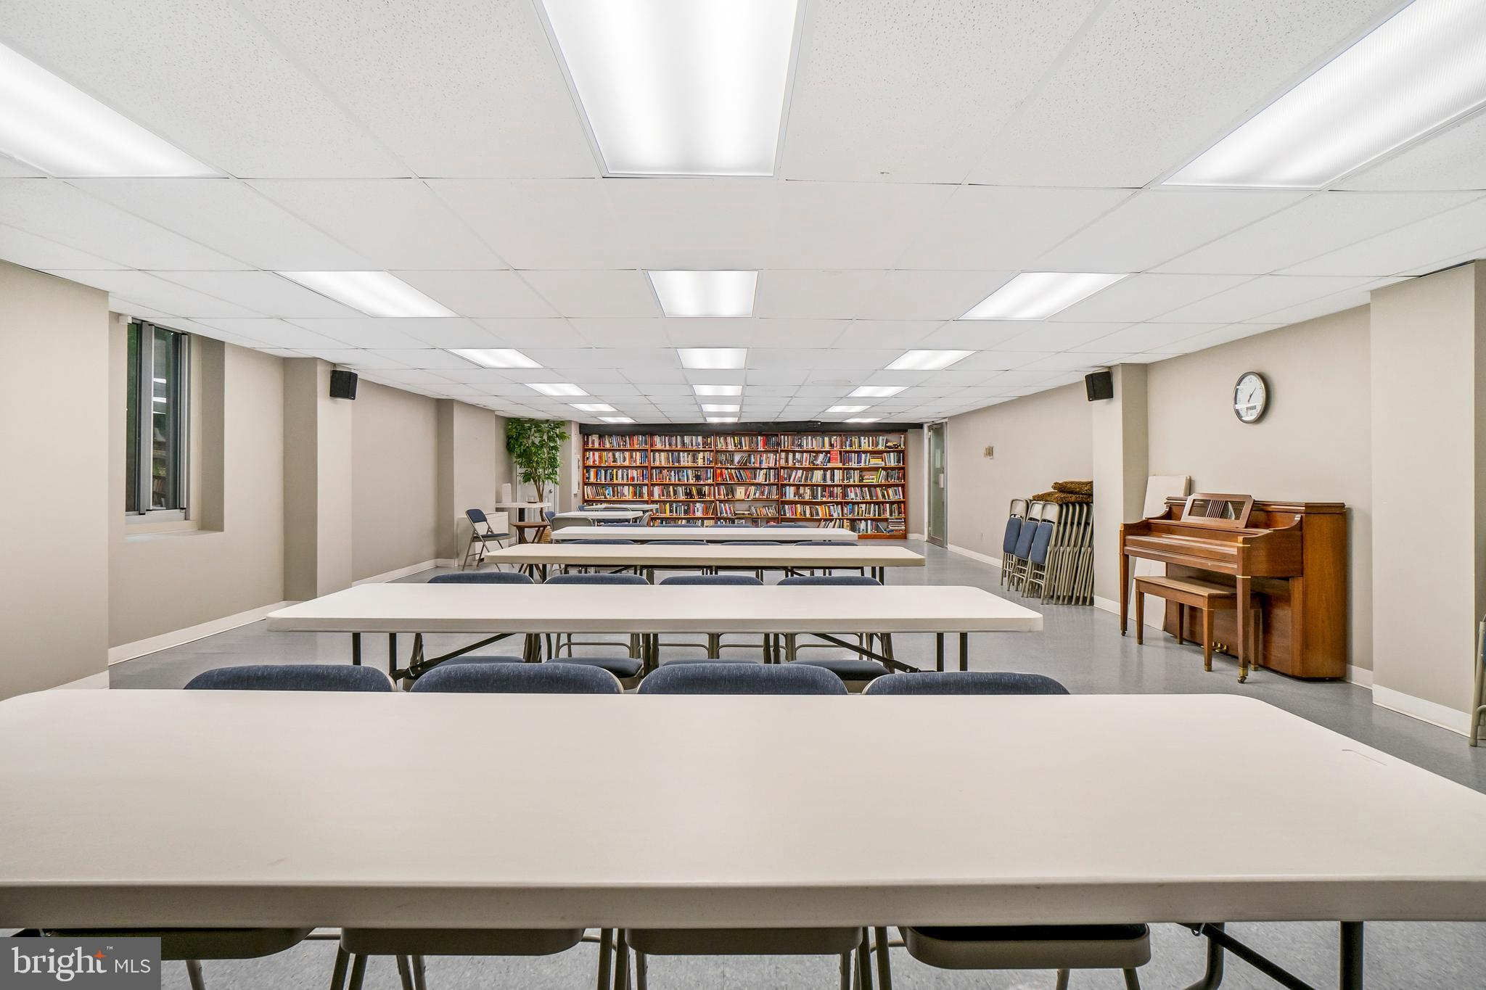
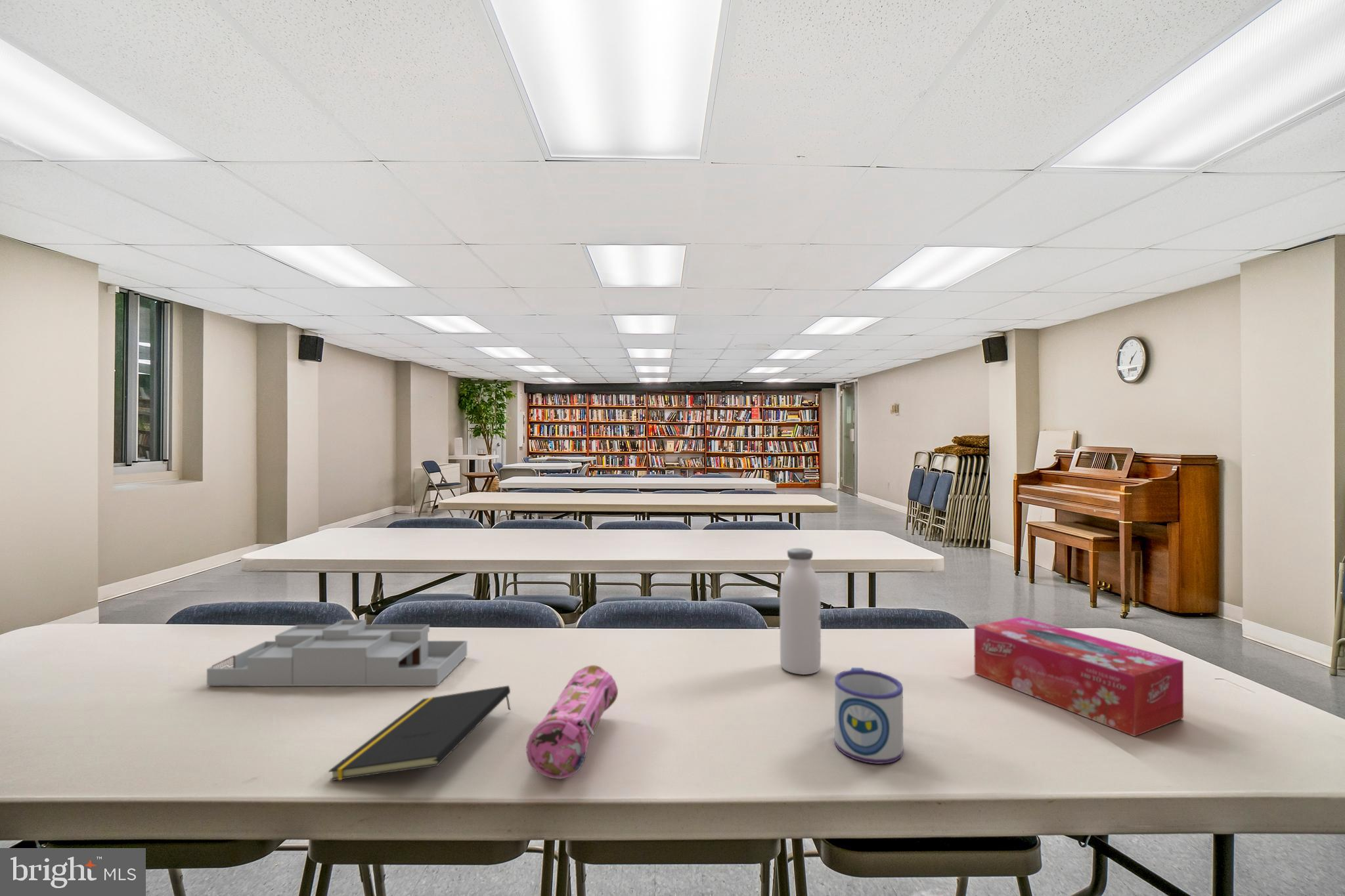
+ desk organizer [206,619,468,687]
+ notepad [328,685,511,781]
+ mug [834,667,904,765]
+ water bottle [780,547,822,675]
+ pencil case [526,664,619,780]
+ tissue box [974,616,1184,737]
